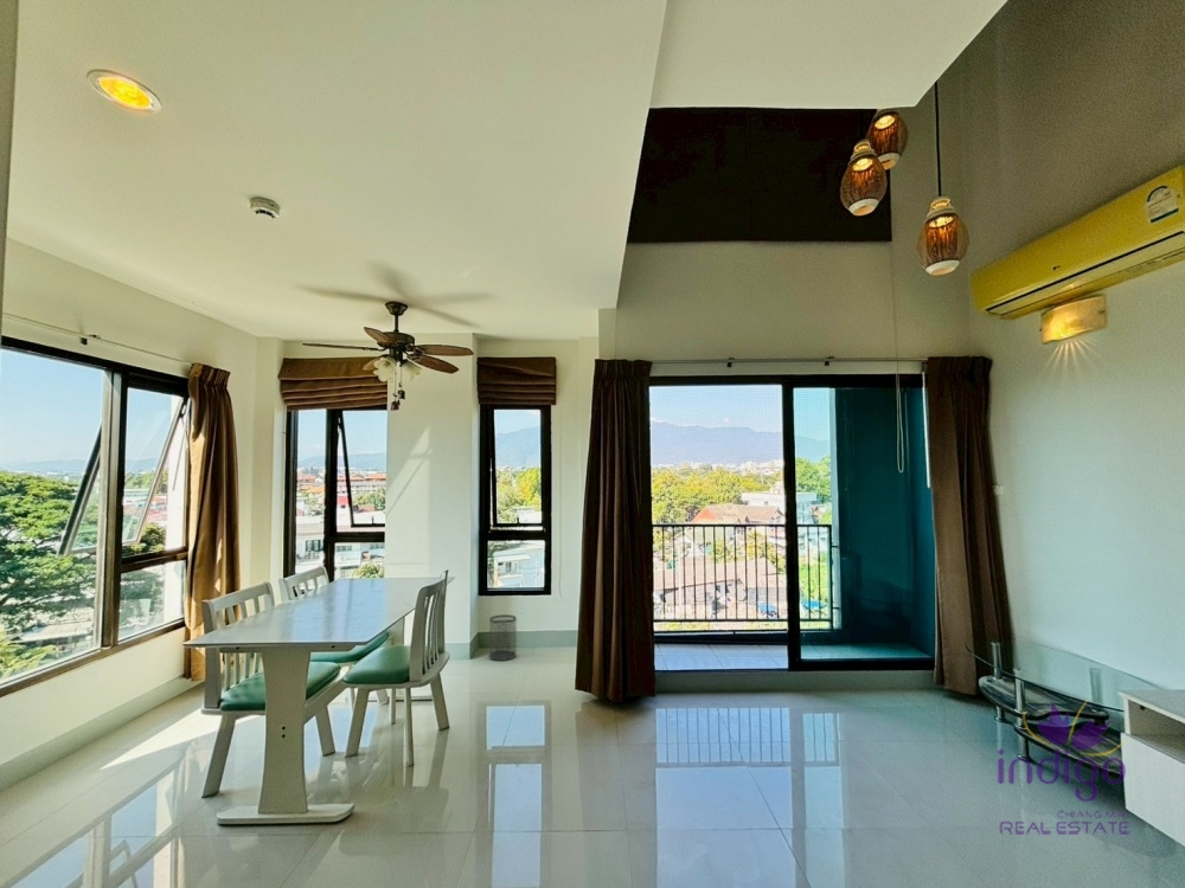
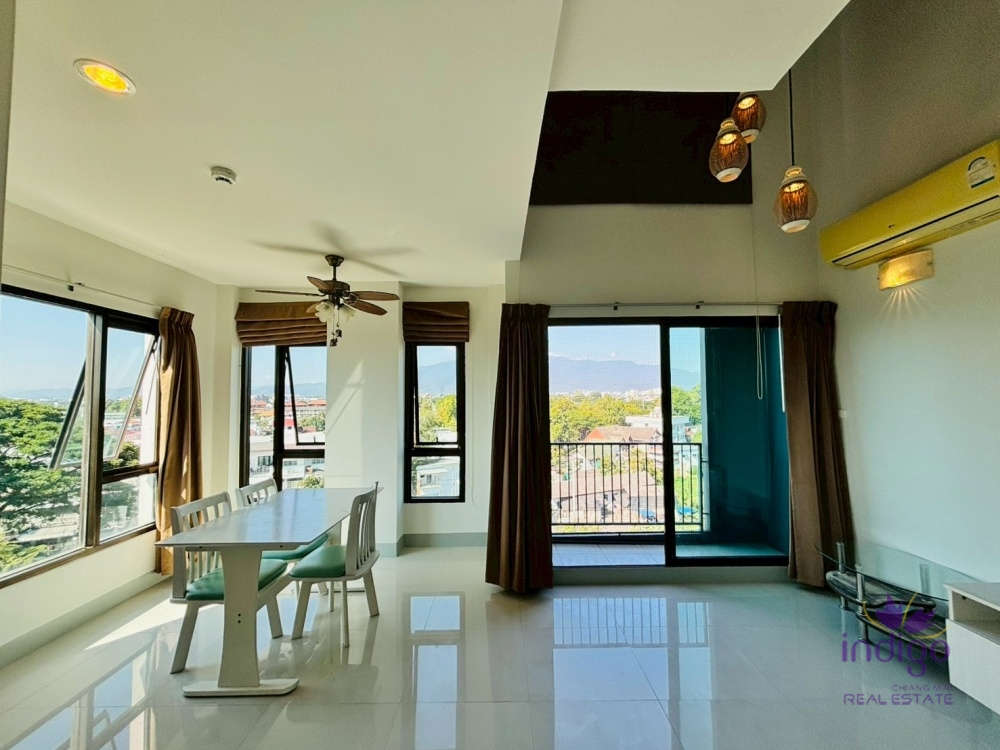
- wastebasket [488,613,518,662]
